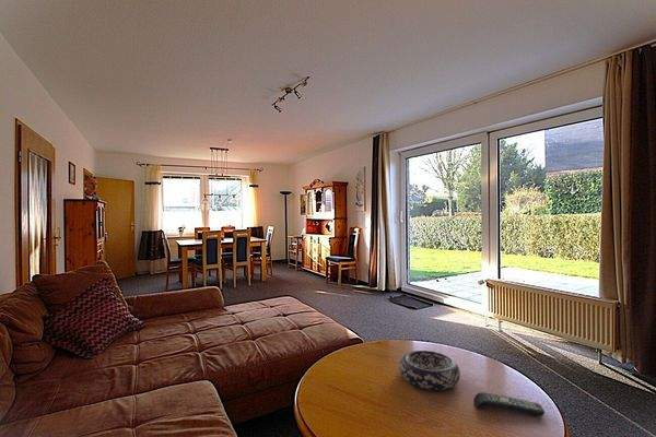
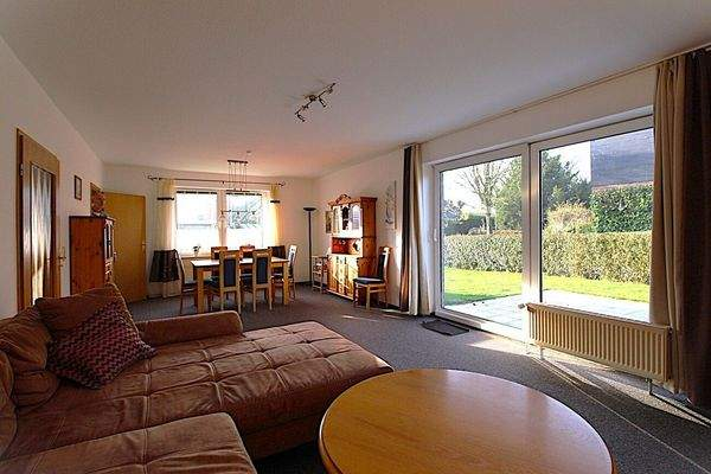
- remote control [472,391,546,417]
- decorative bowl [398,350,461,391]
